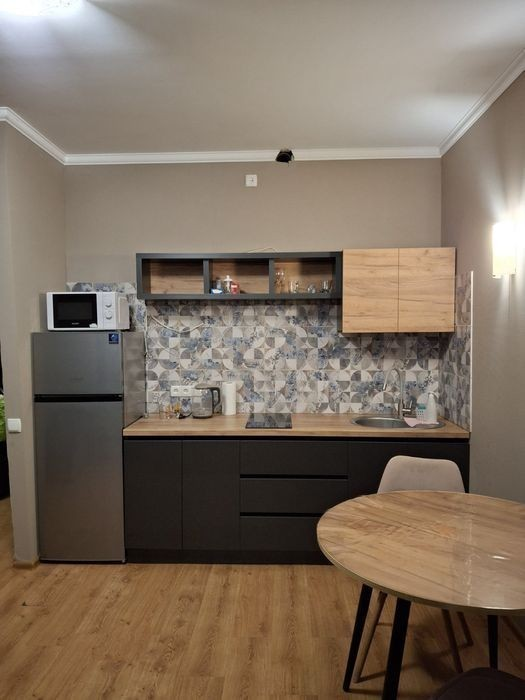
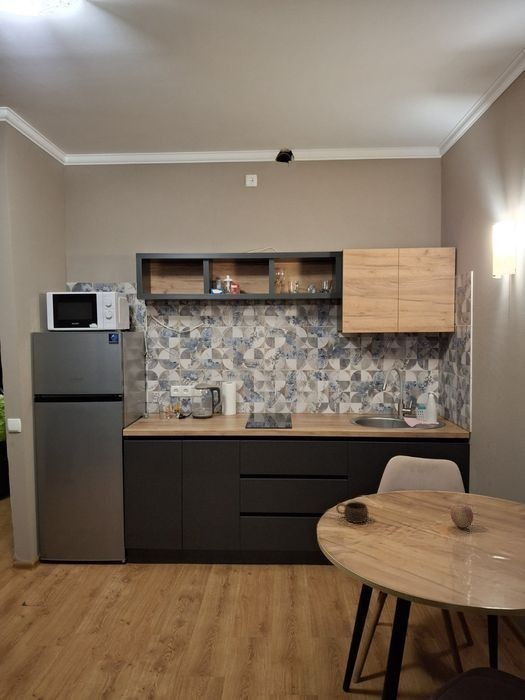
+ fruit [450,504,474,528]
+ cup [335,501,369,524]
